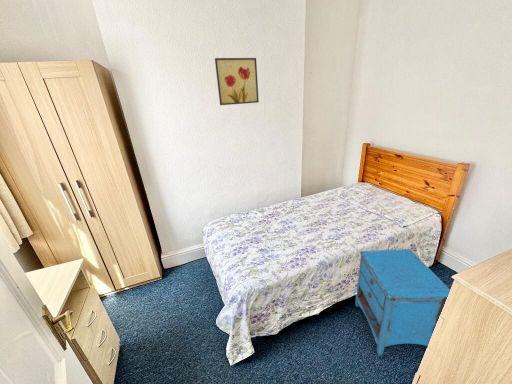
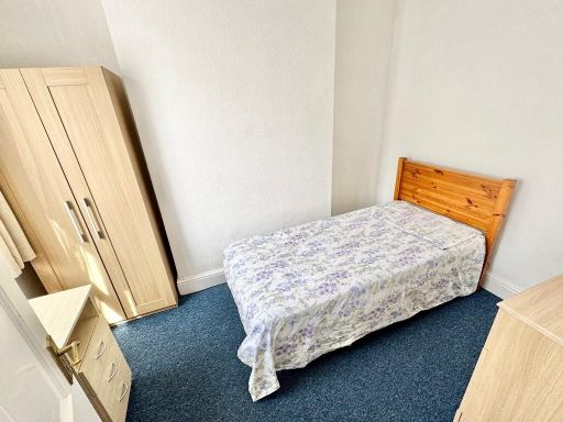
- nightstand [354,248,451,357]
- wall art [214,57,260,106]
